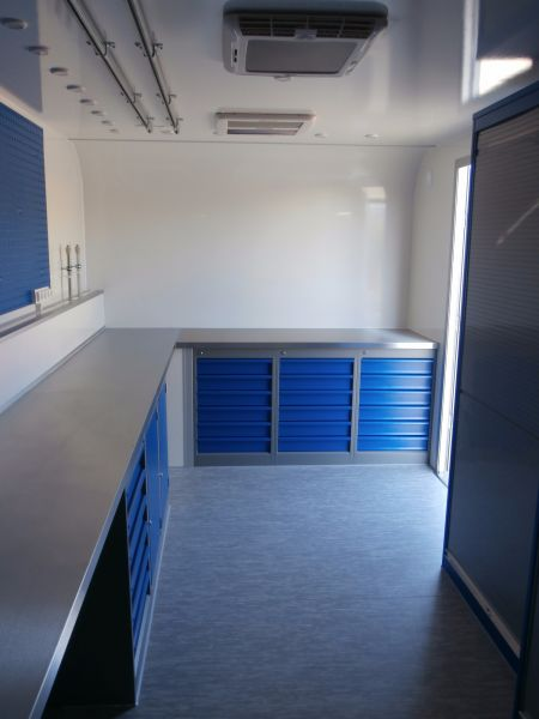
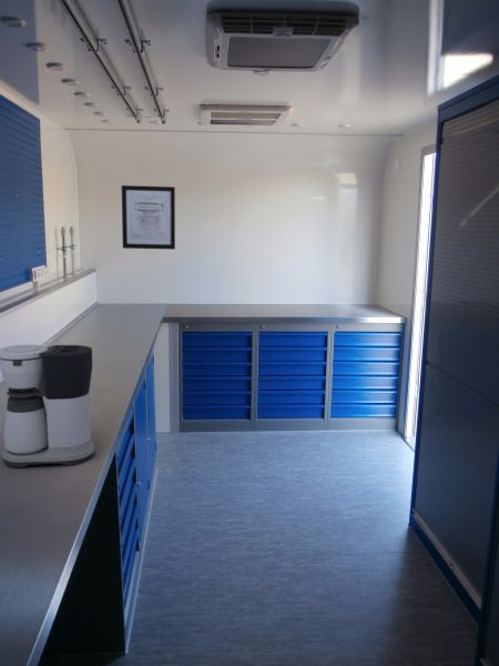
+ coffee maker [0,344,96,468]
+ wall art [121,184,176,251]
